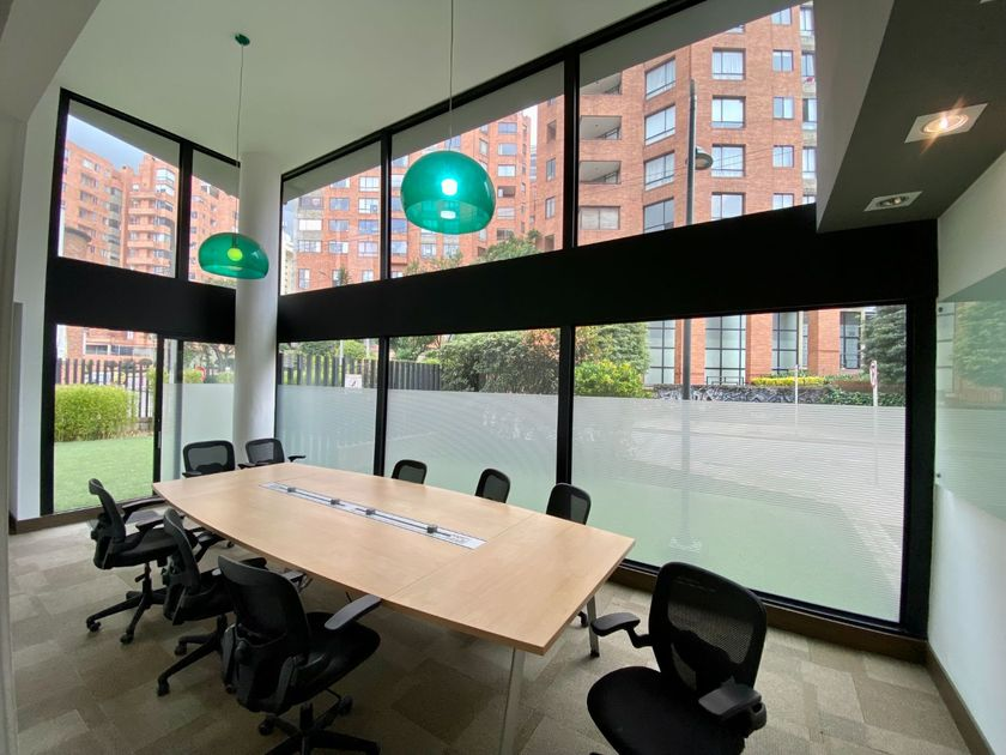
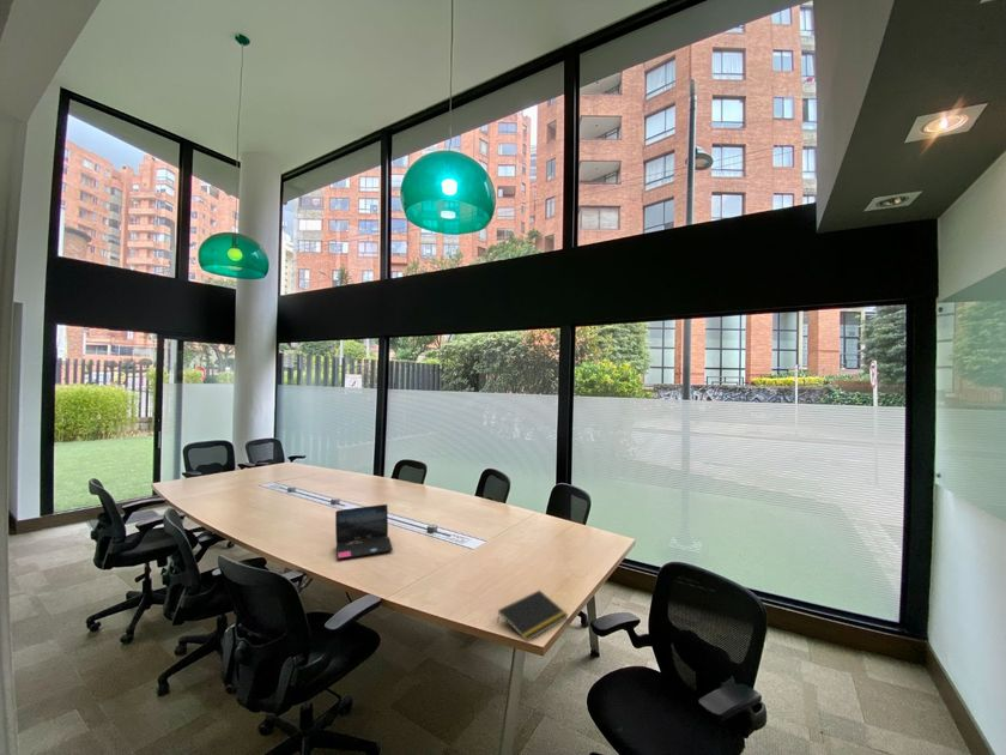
+ laptop [334,503,394,560]
+ notepad [496,588,569,642]
